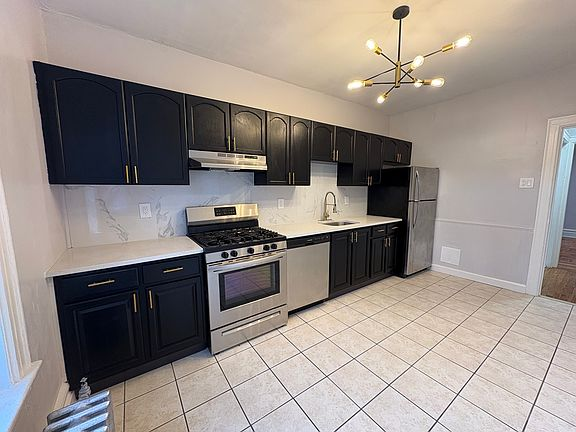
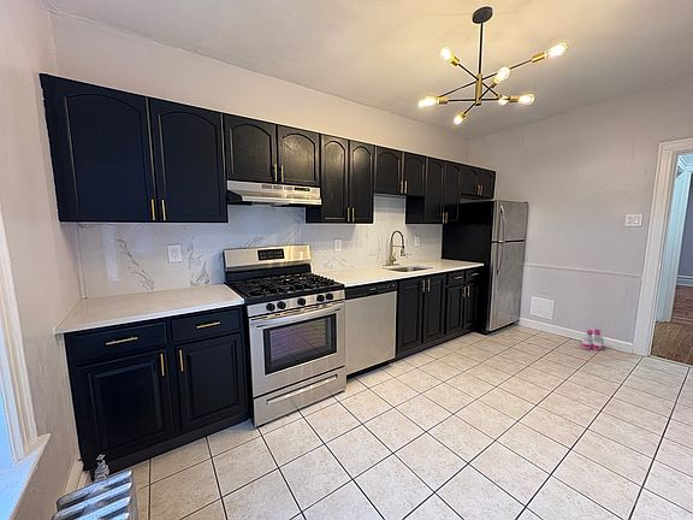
+ boots [580,329,605,351]
